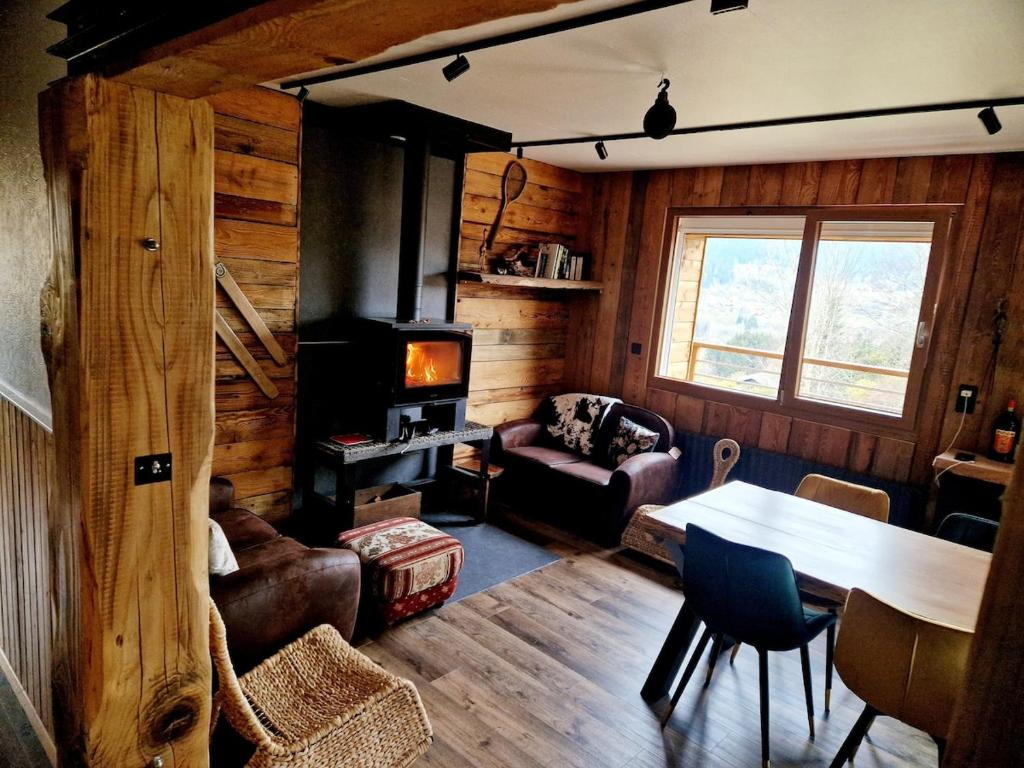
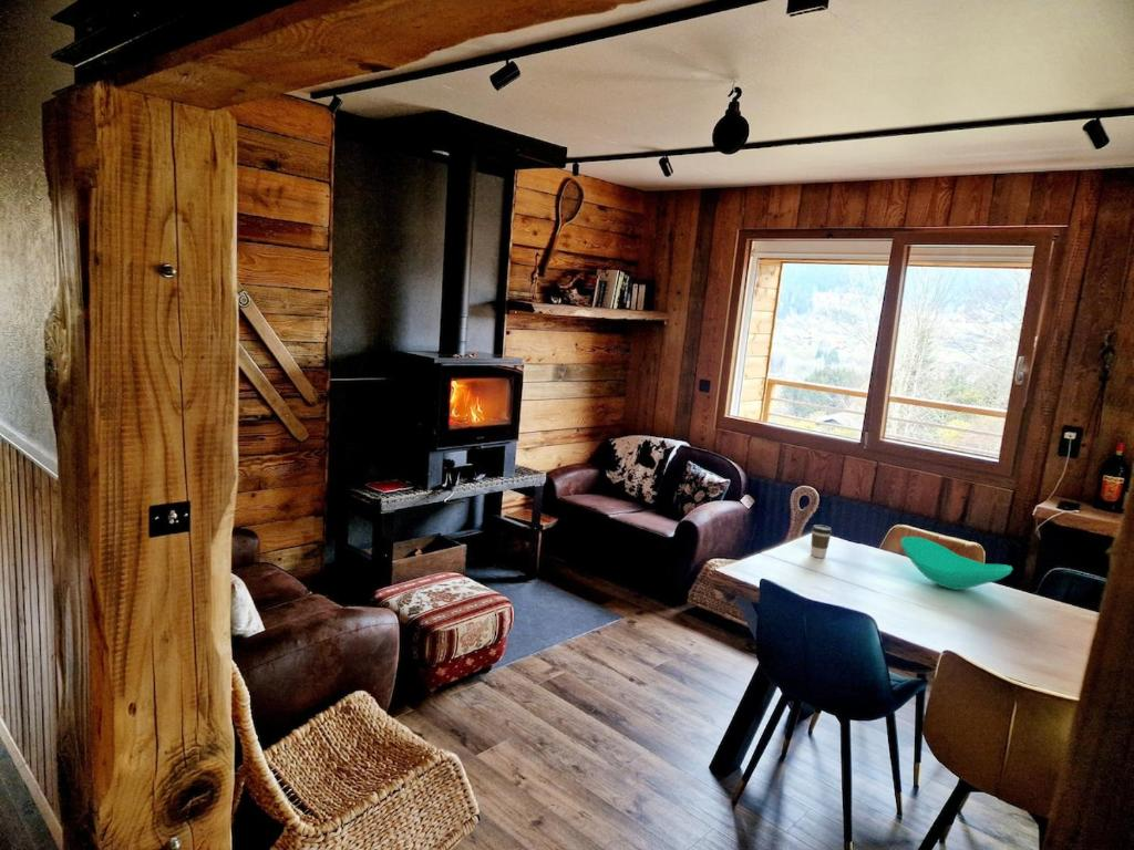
+ table top decor [900,536,1014,591]
+ coffee cup [810,524,833,559]
